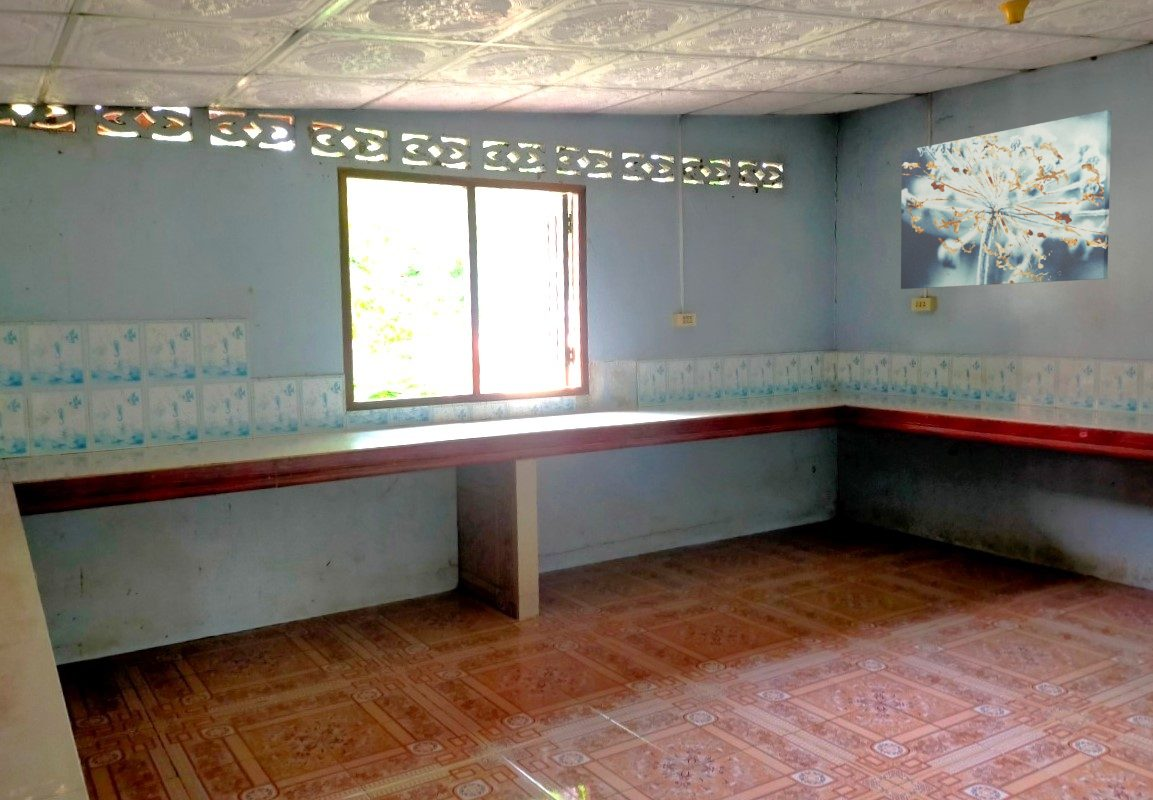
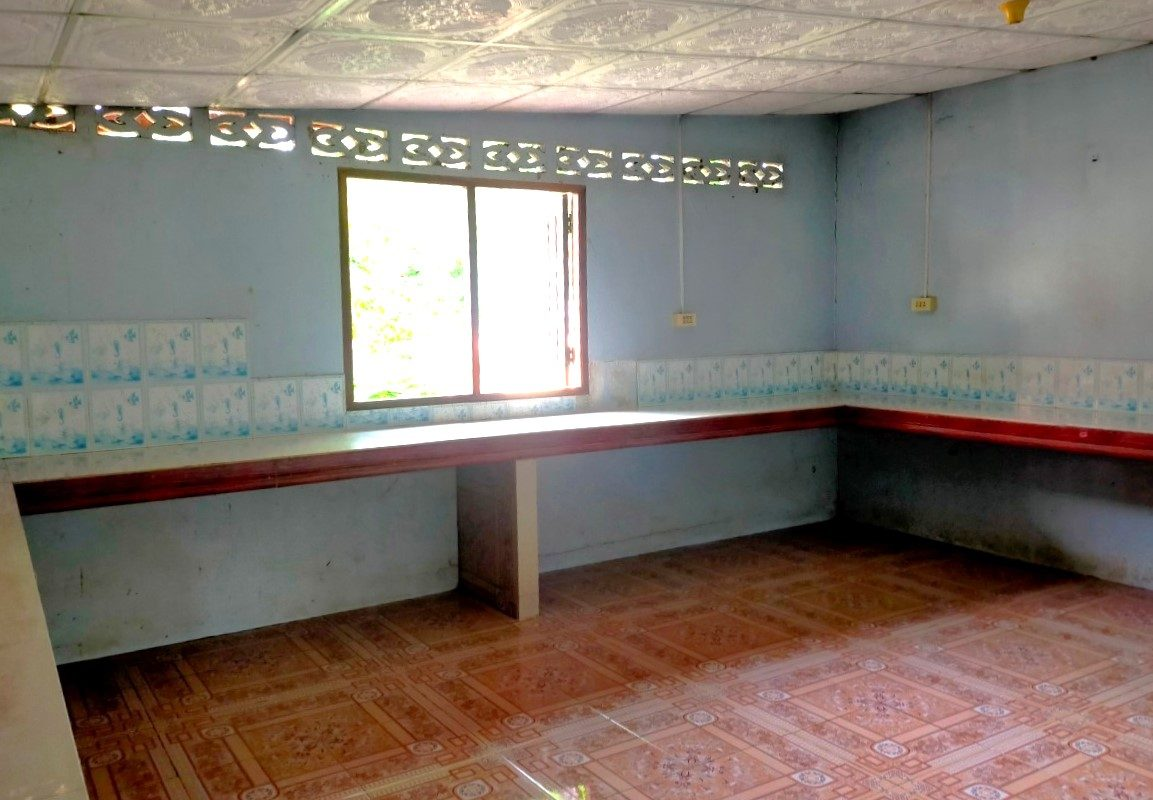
- wall art [900,109,1113,290]
